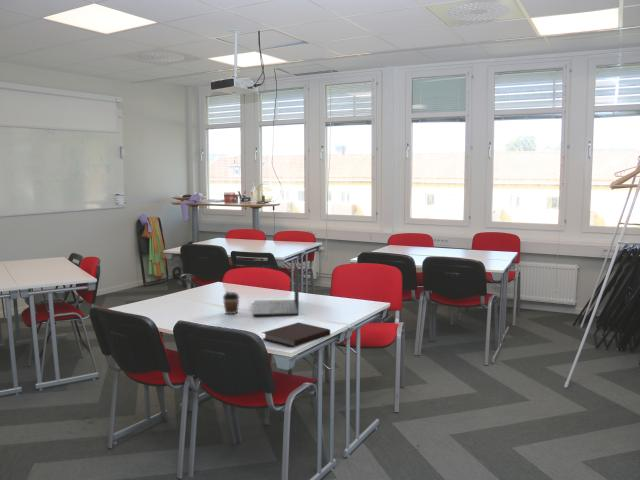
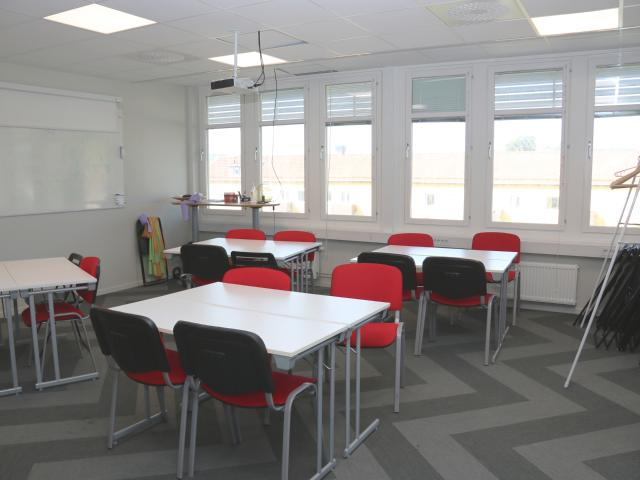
- coffee cup [222,290,241,315]
- laptop [252,259,300,317]
- notebook [261,321,331,348]
